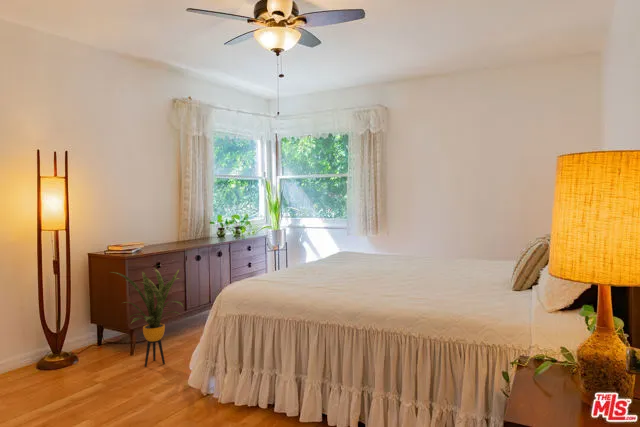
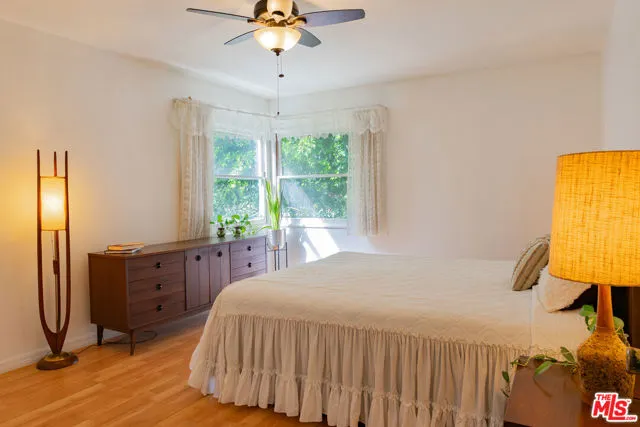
- house plant [110,267,185,367]
